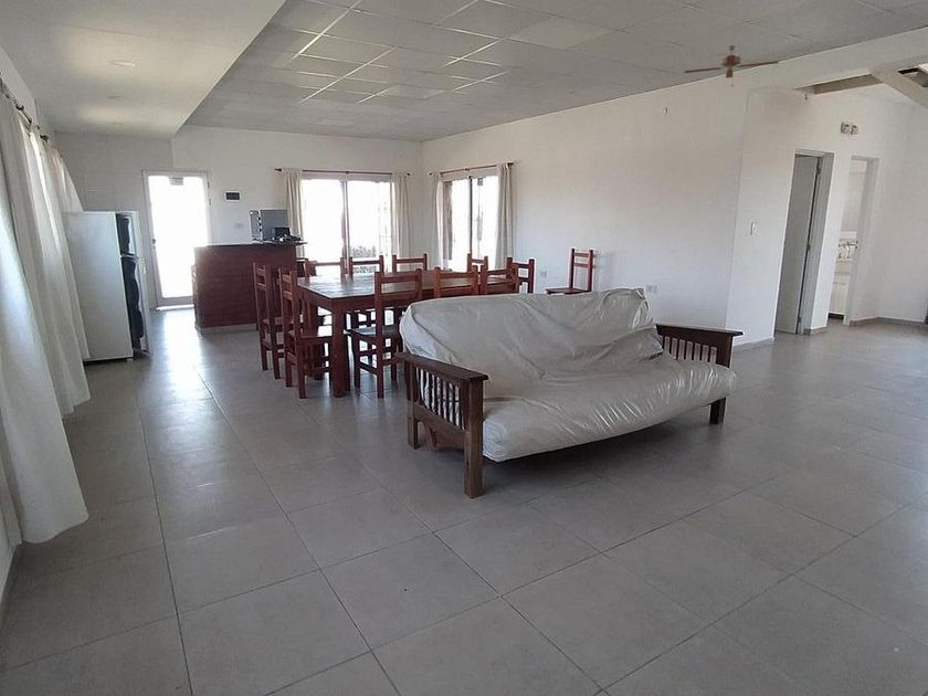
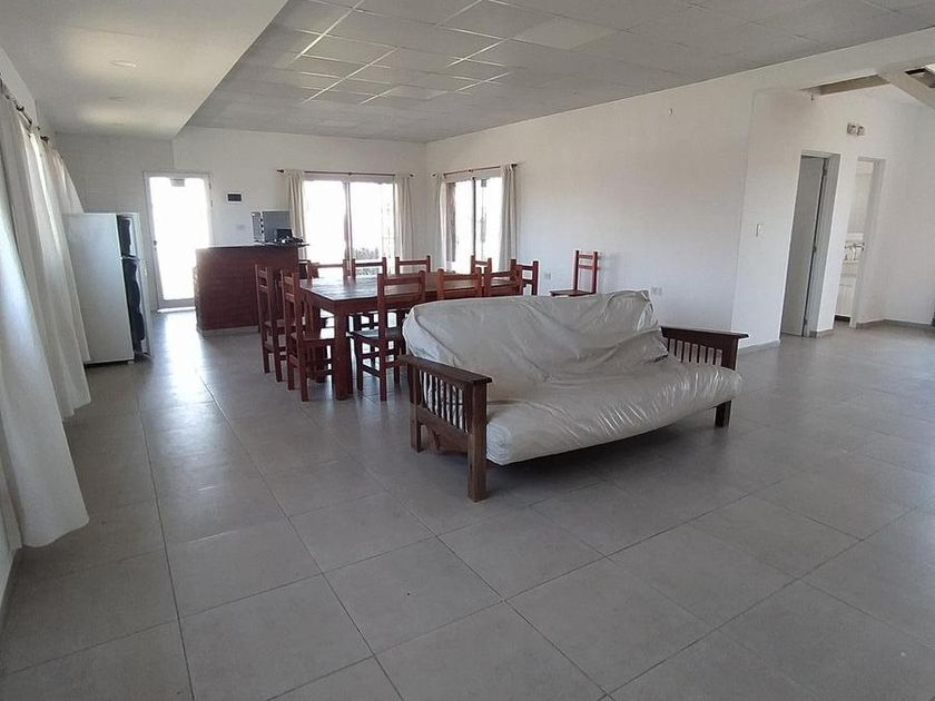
- ceiling fan [683,44,780,88]
